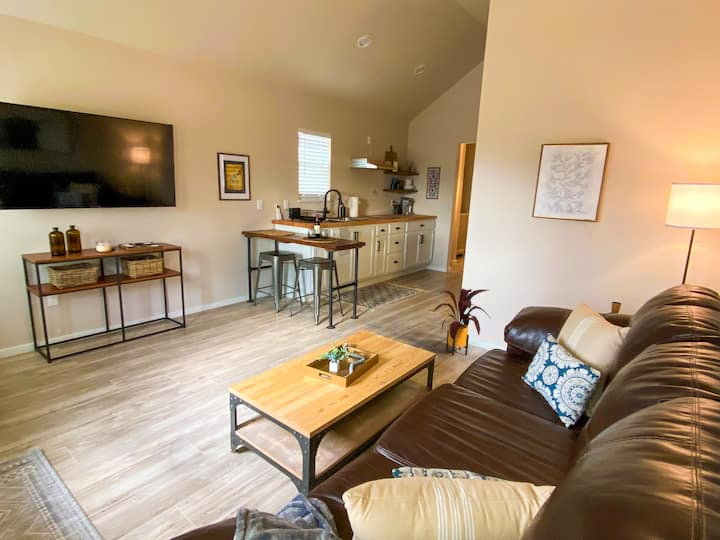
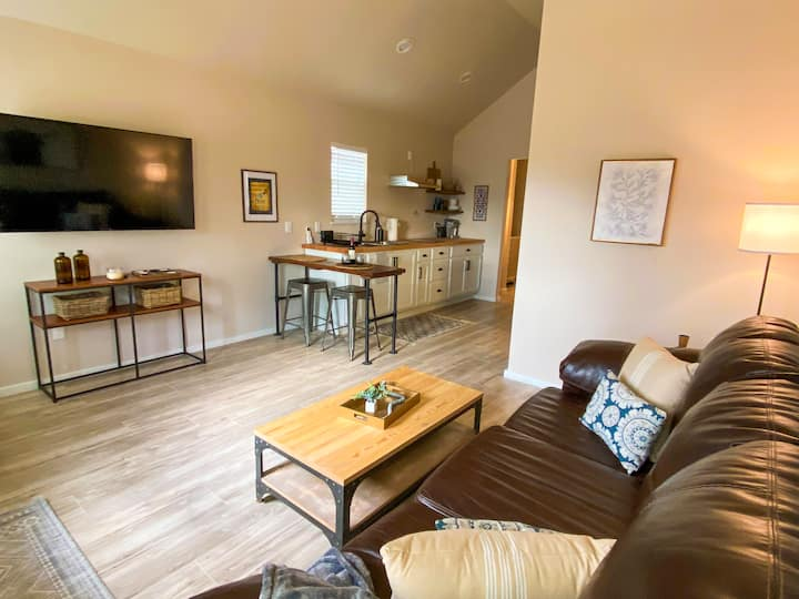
- house plant [432,287,492,357]
